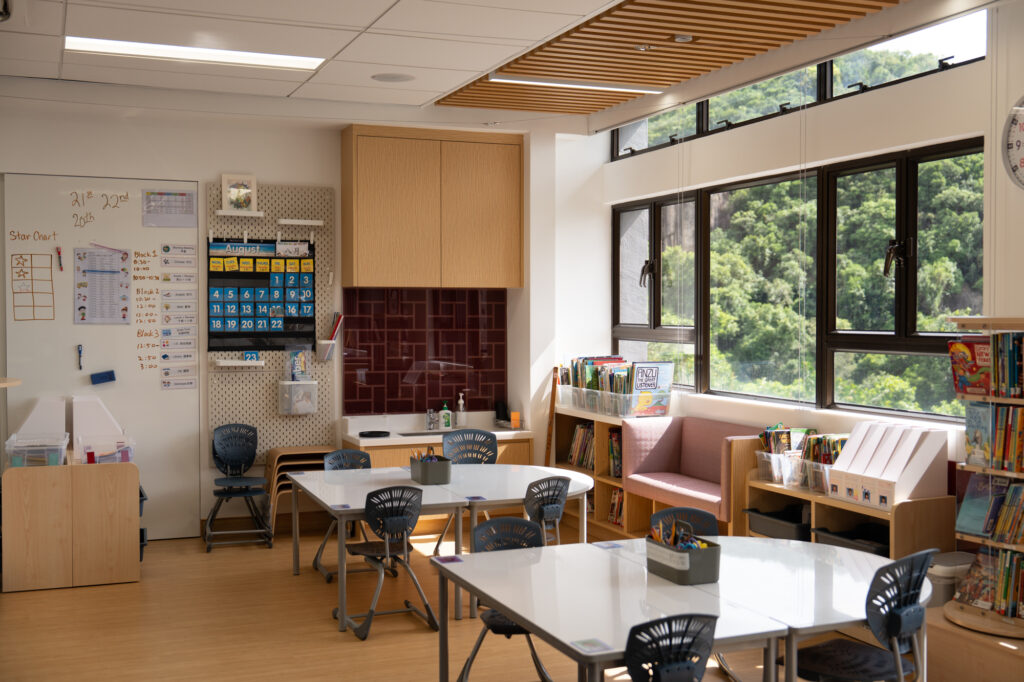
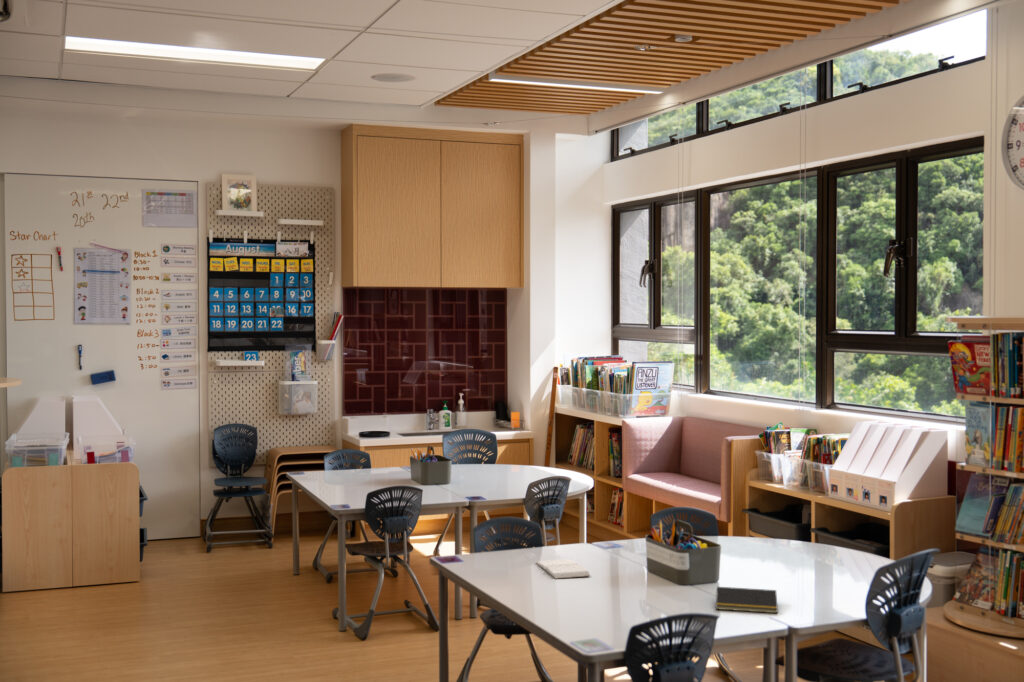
+ book [535,558,591,580]
+ notepad [714,586,779,614]
